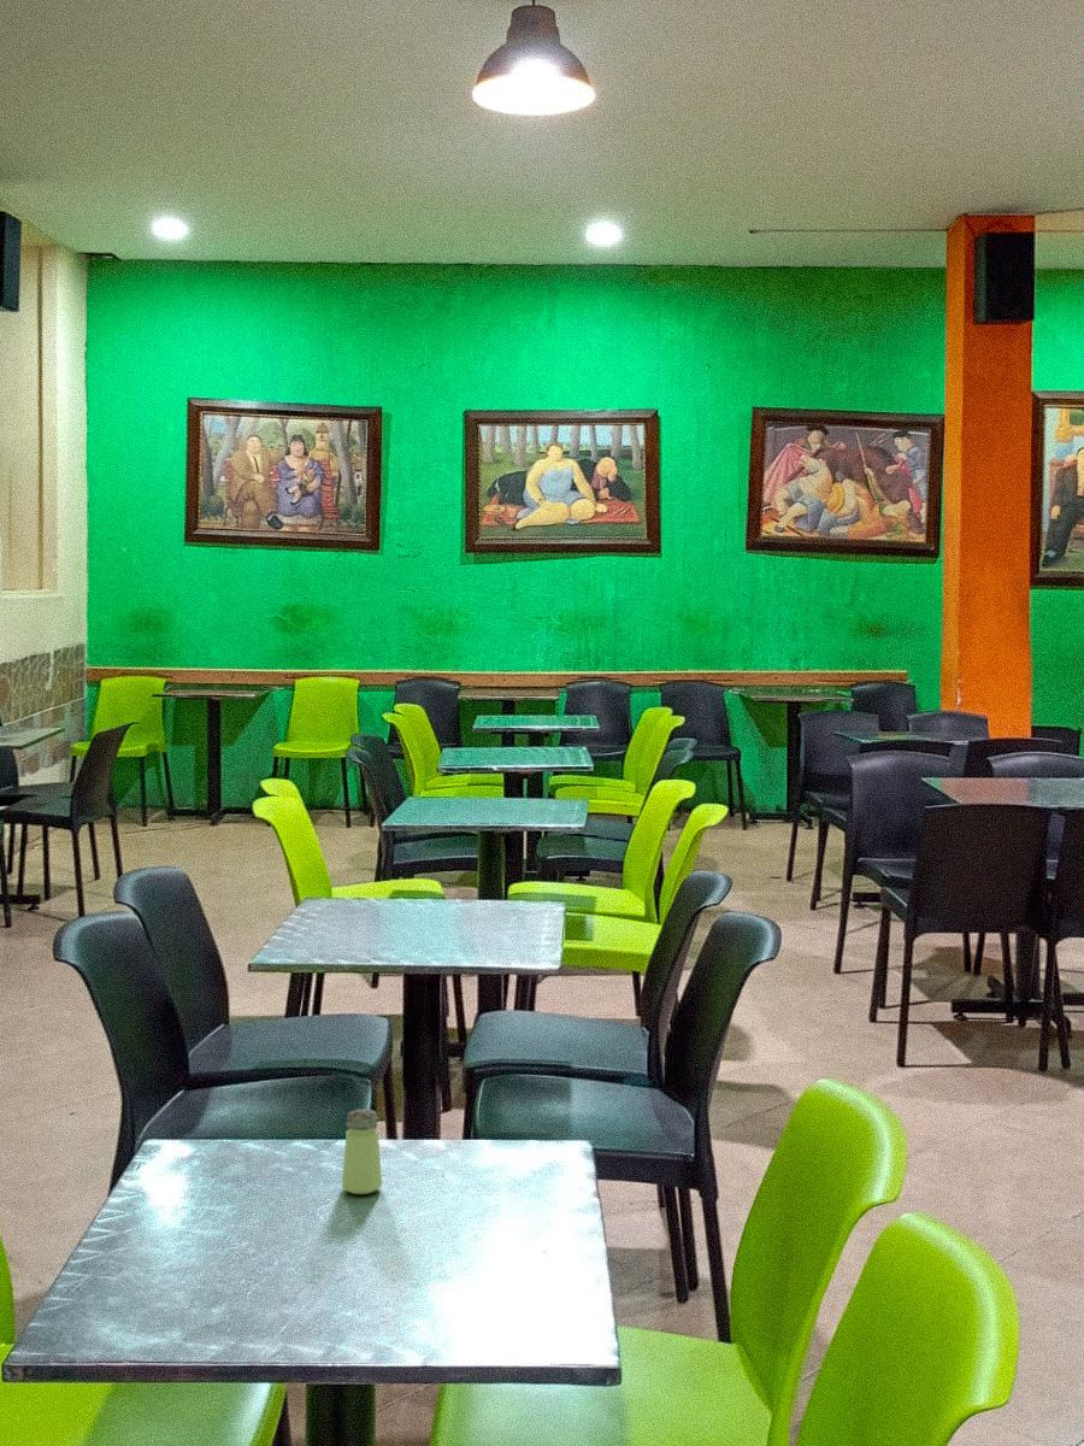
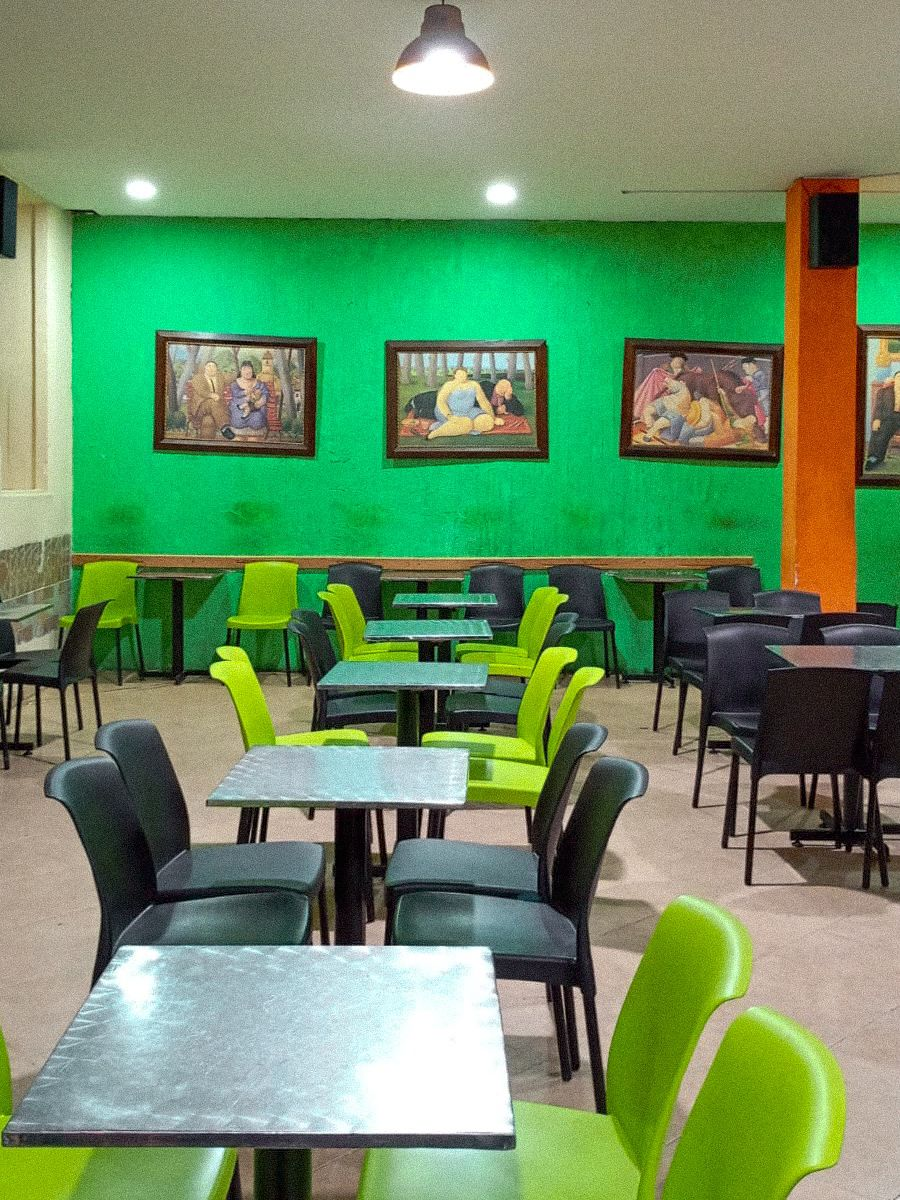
- saltshaker [341,1107,383,1195]
